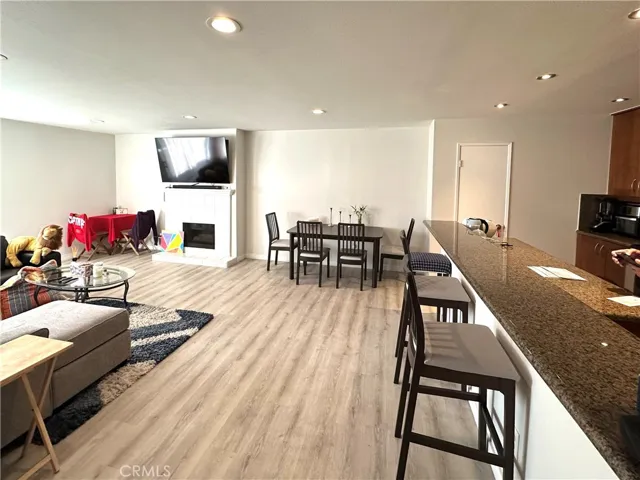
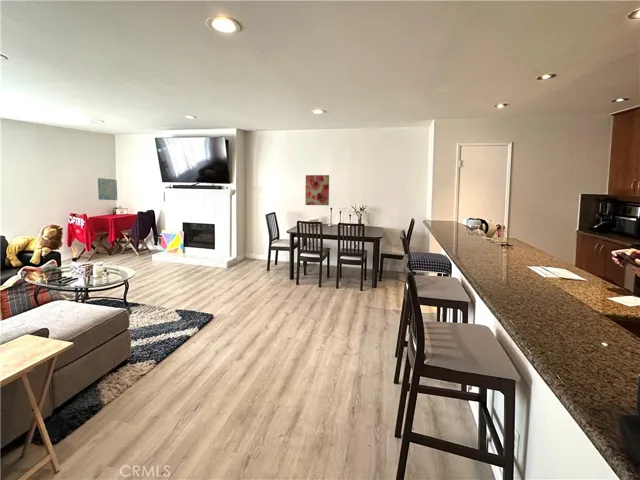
+ wall art [97,177,118,201]
+ wall art [304,174,330,206]
